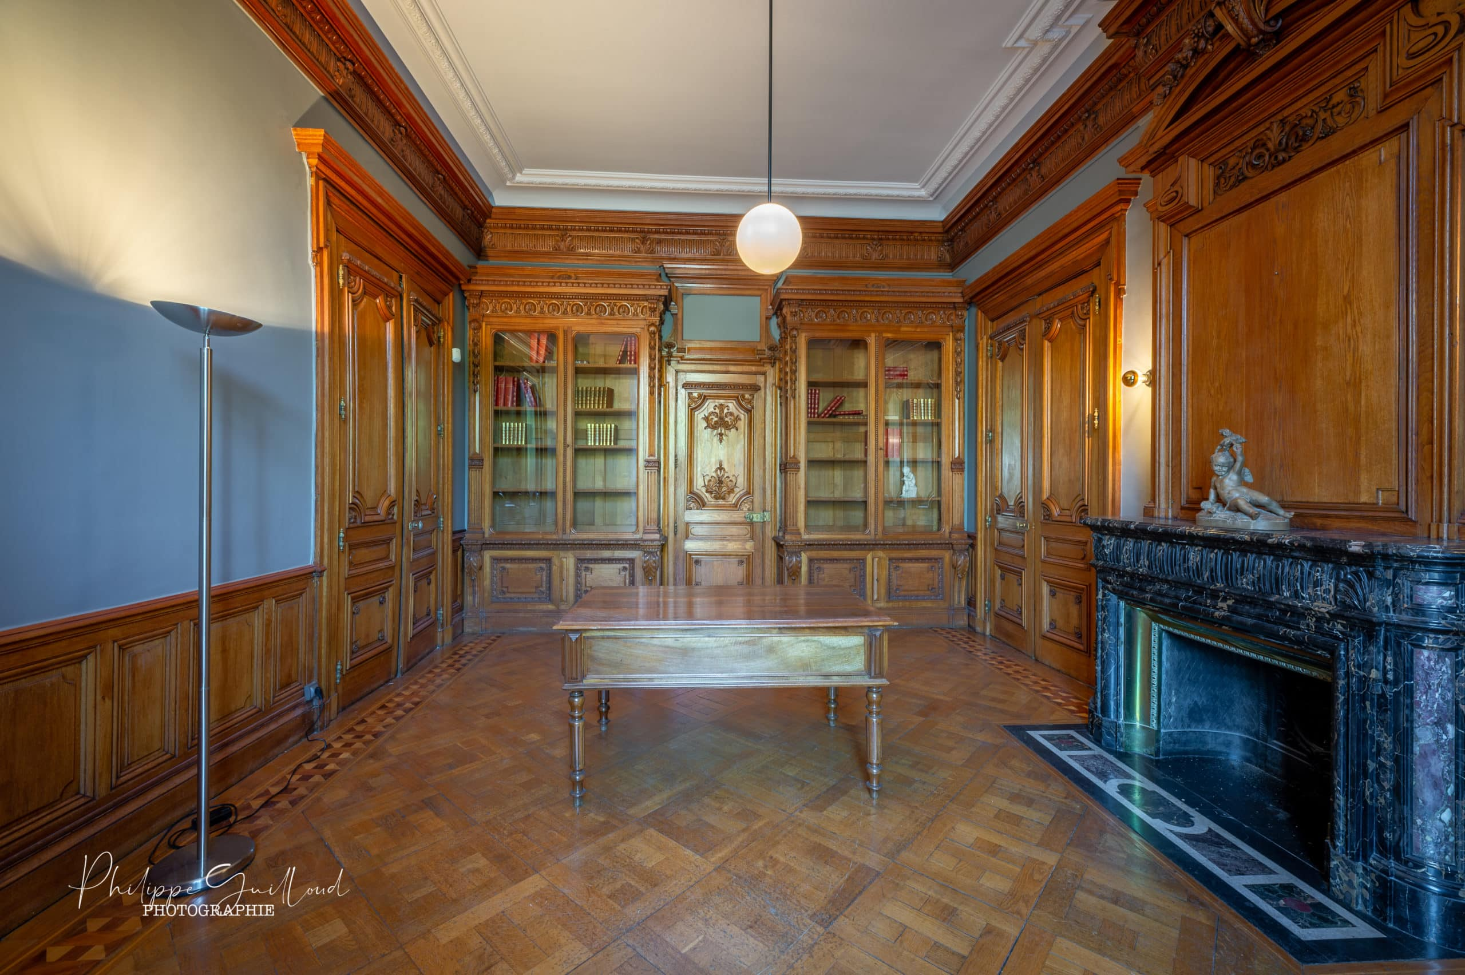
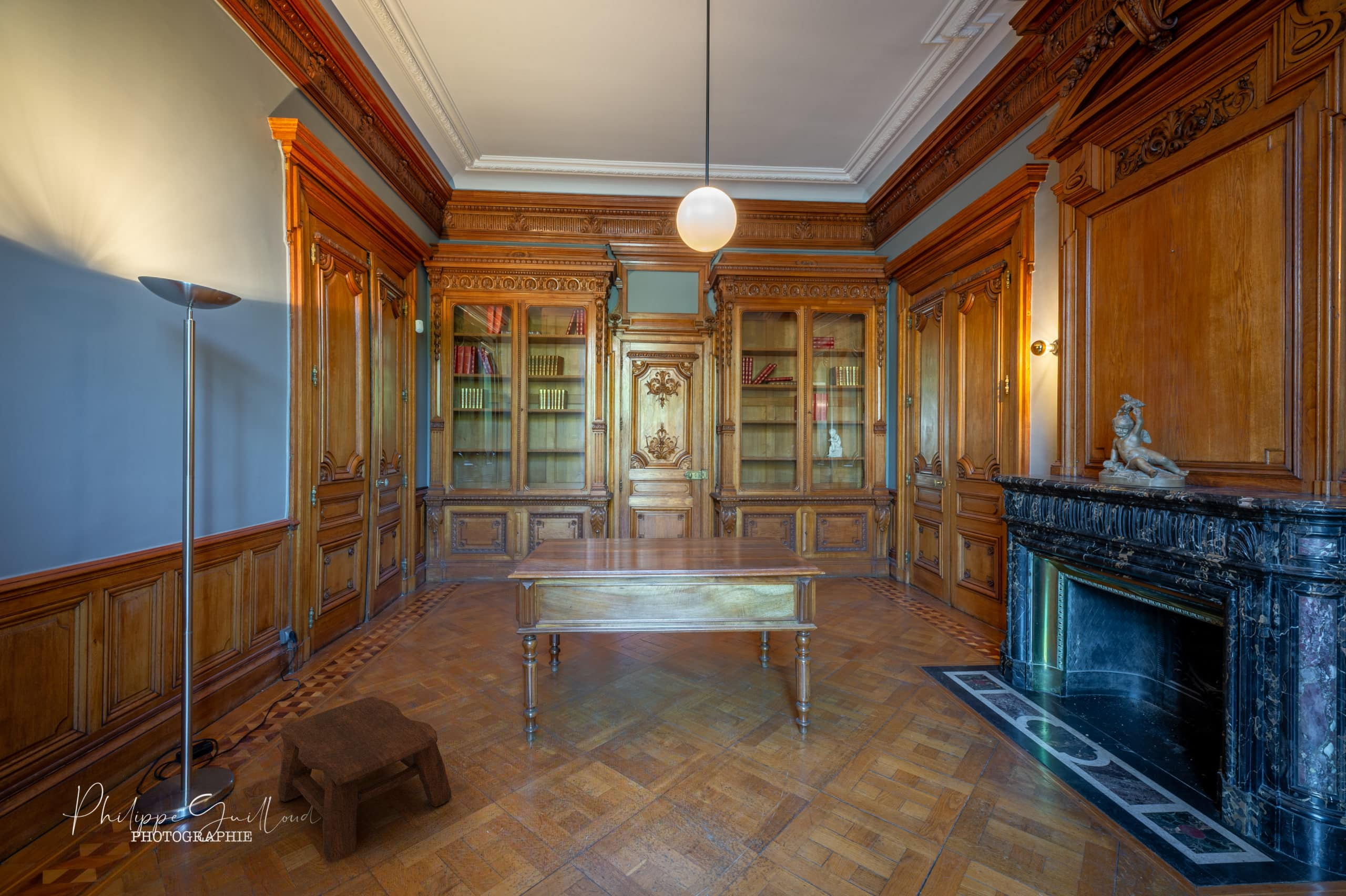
+ stool [277,696,452,863]
